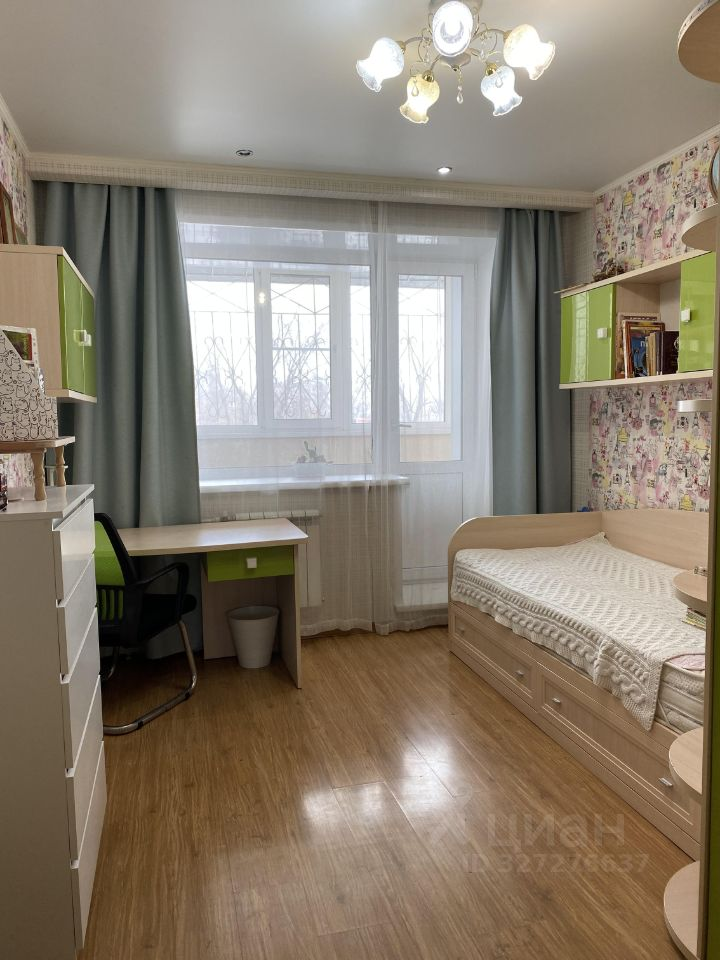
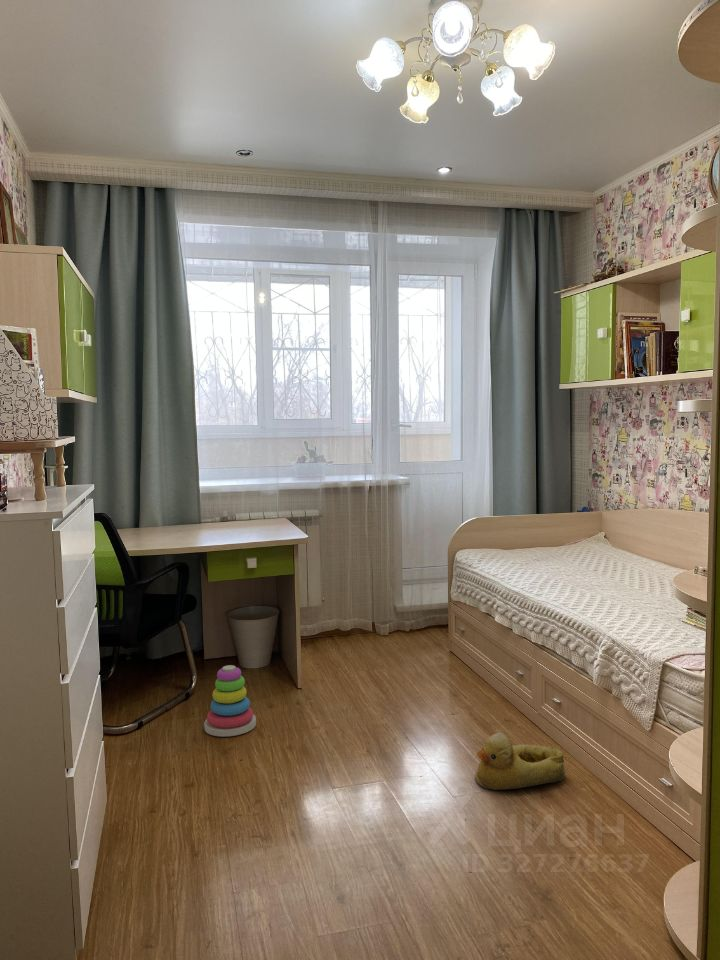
+ rubber duck [474,732,566,791]
+ stacking toy [203,664,257,738]
